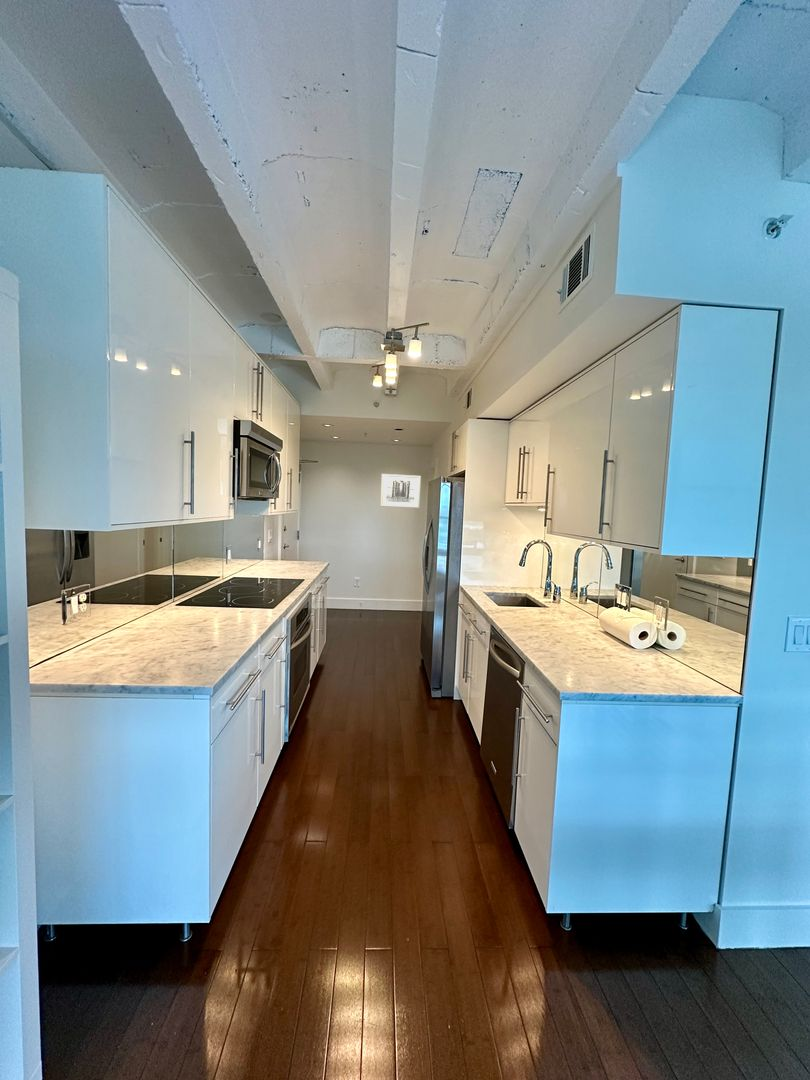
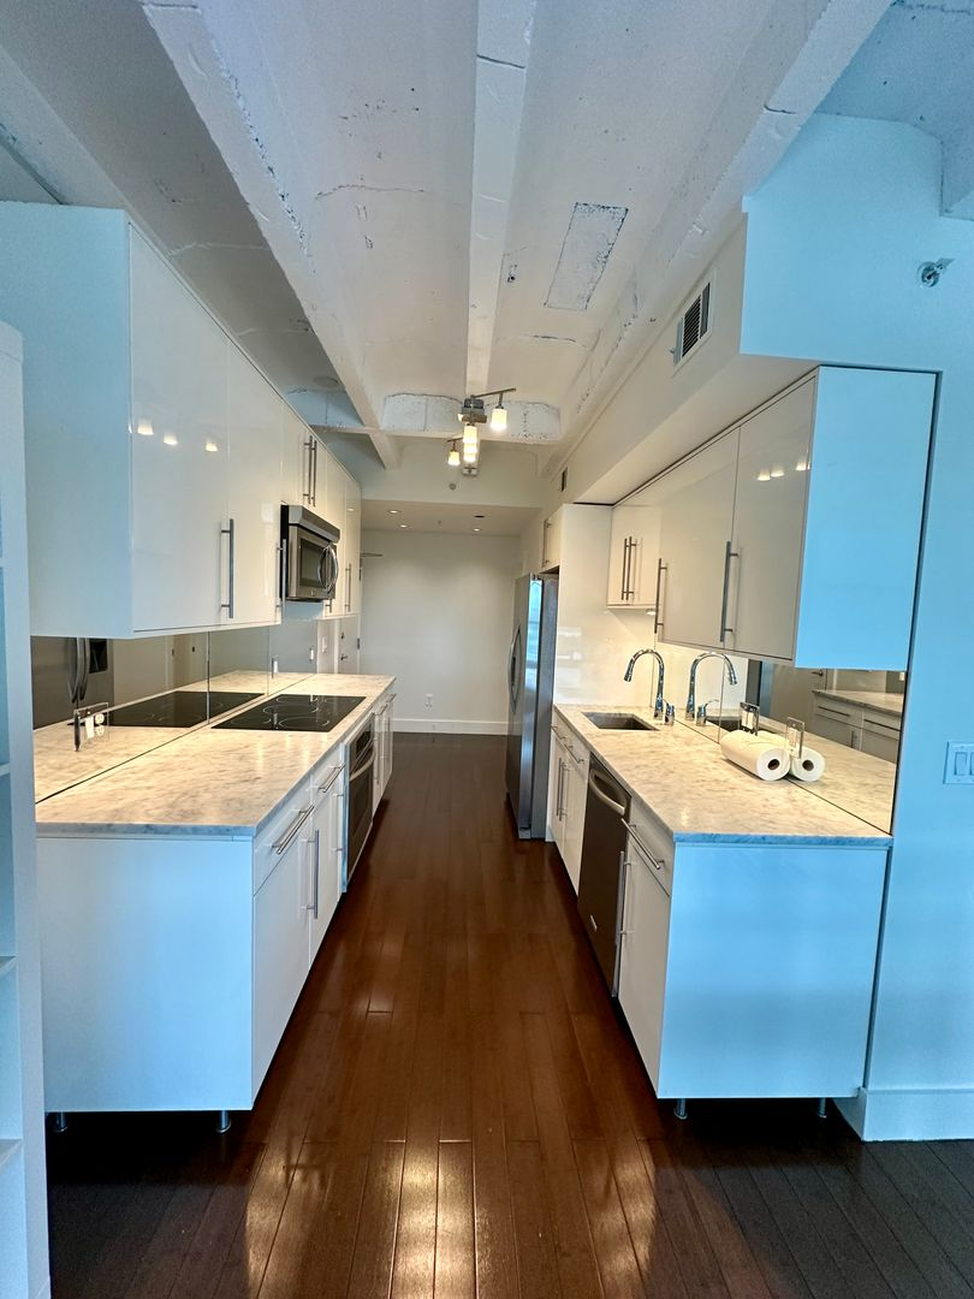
- wall art [379,473,422,509]
